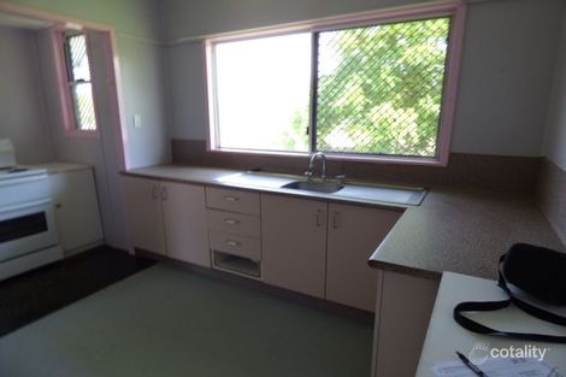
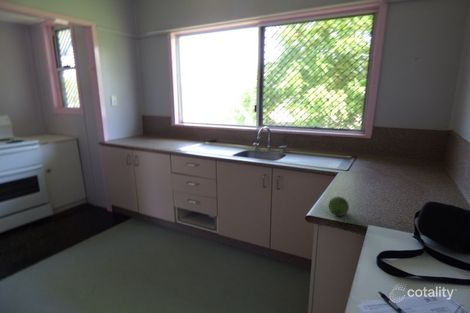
+ fruit [327,196,350,217]
